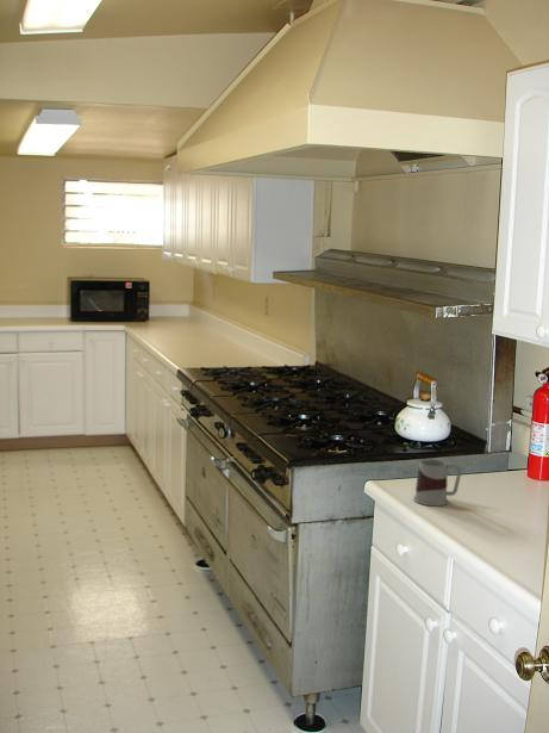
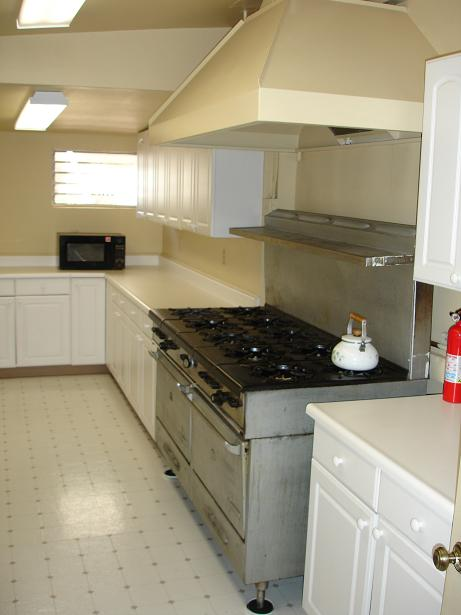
- mug [412,458,463,507]
